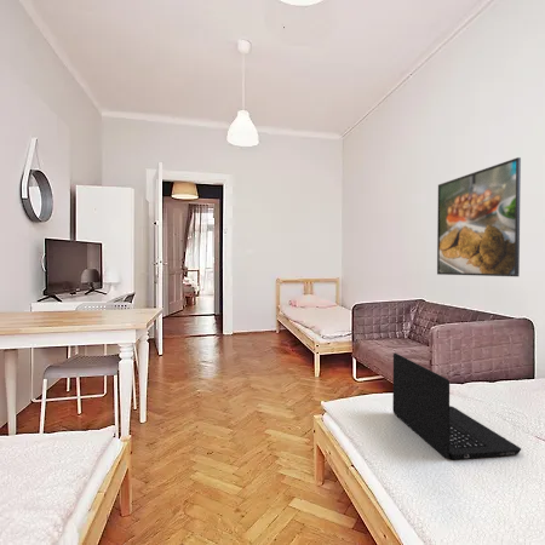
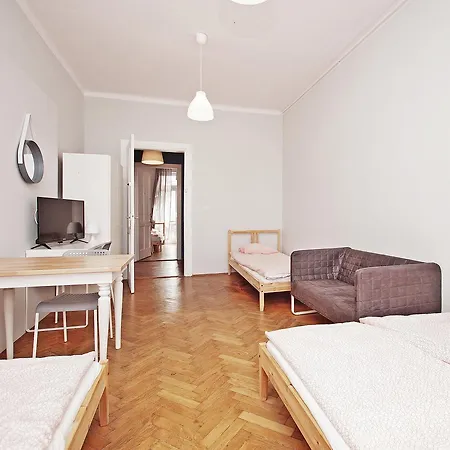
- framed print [436,156,522,277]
- laptop [391,352,522,460]
